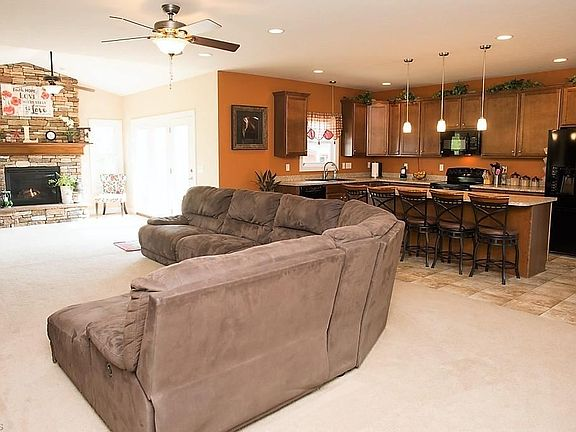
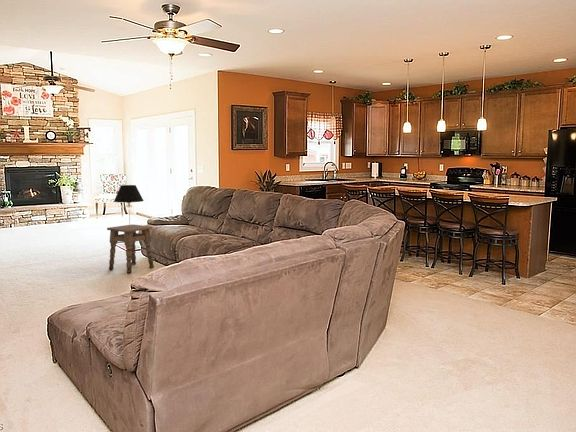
+ side table [106,224,155,274]
+ table lamp [113,184,145,224]
